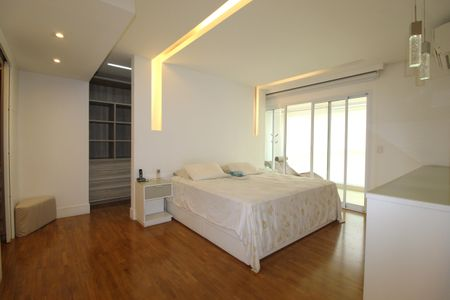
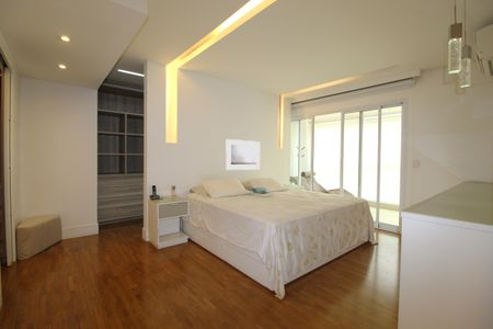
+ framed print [225,138,261,171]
